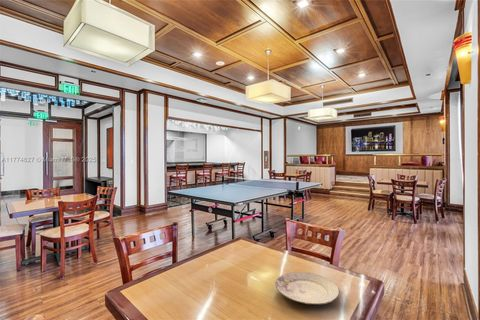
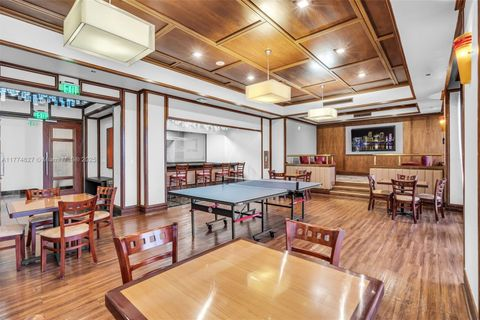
- plate [274,271,340,306]
